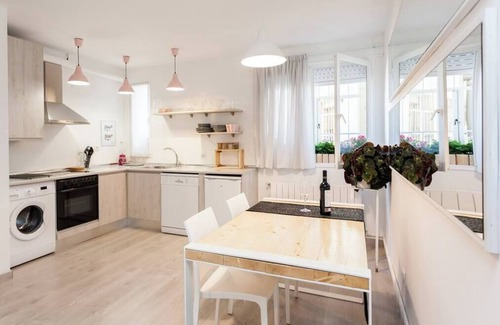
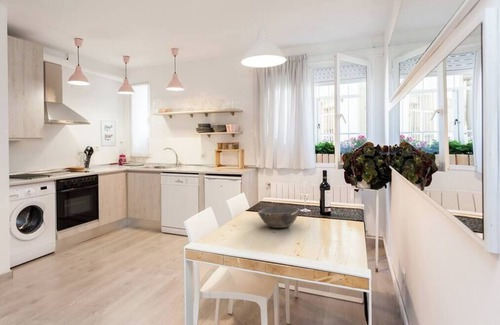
+ bowl [257,206,300,229]
